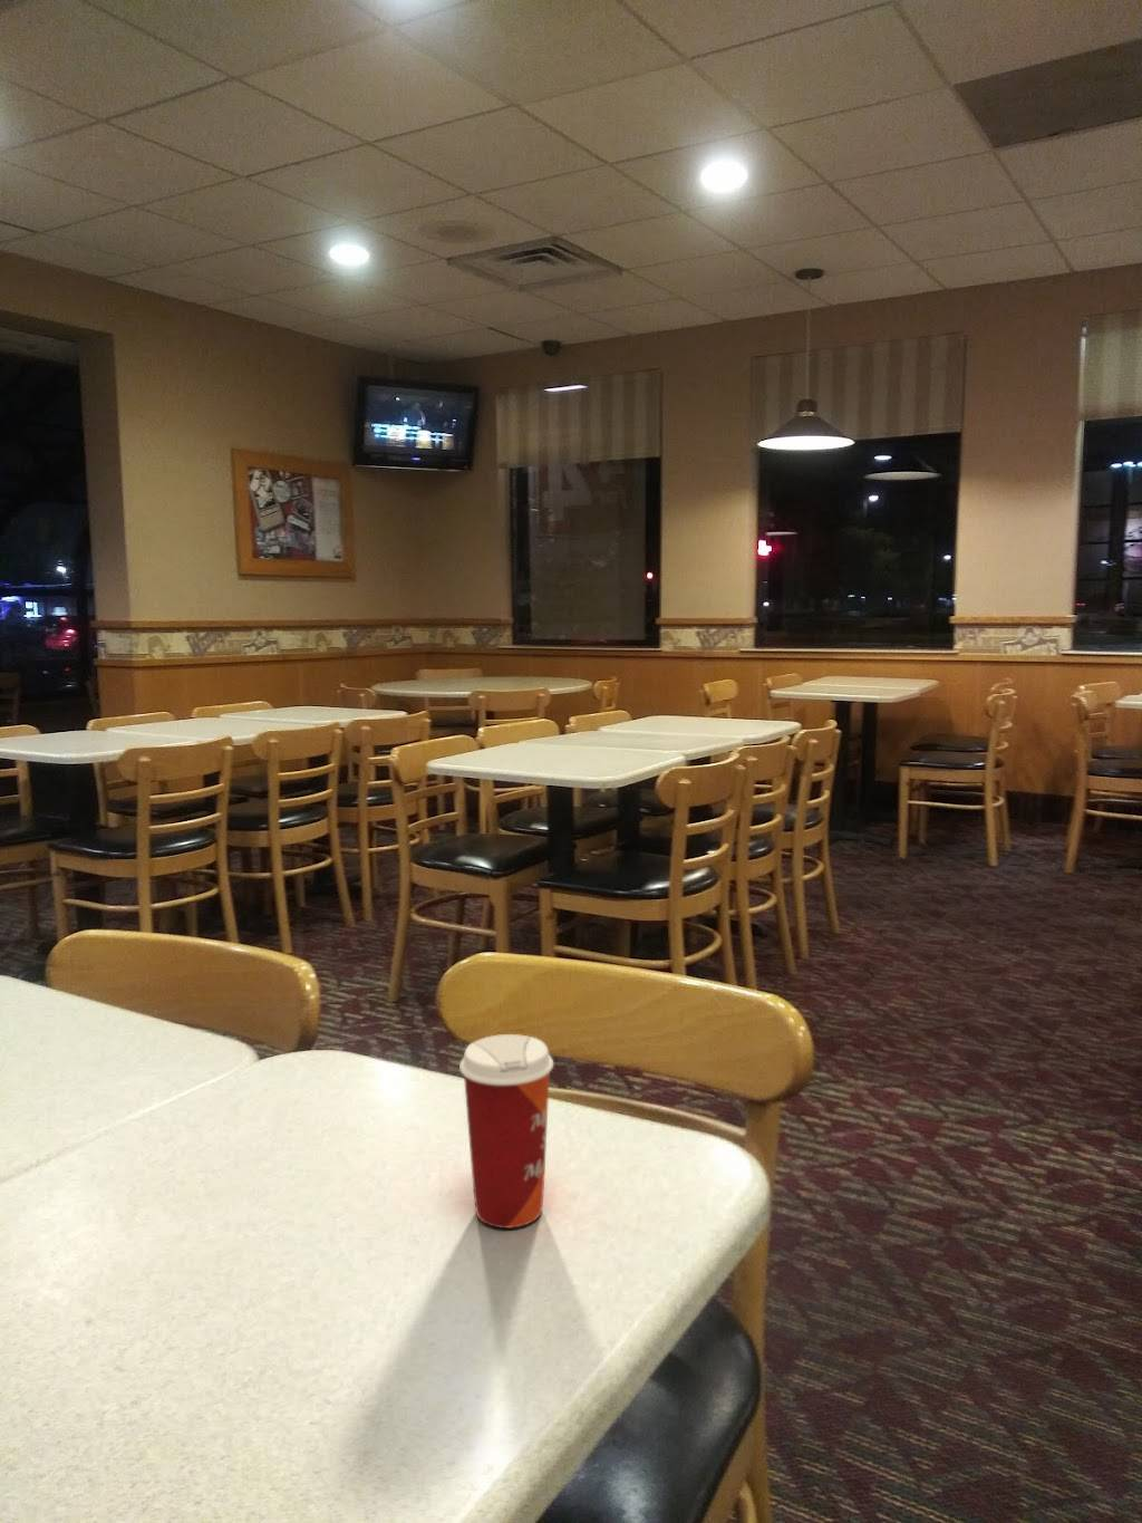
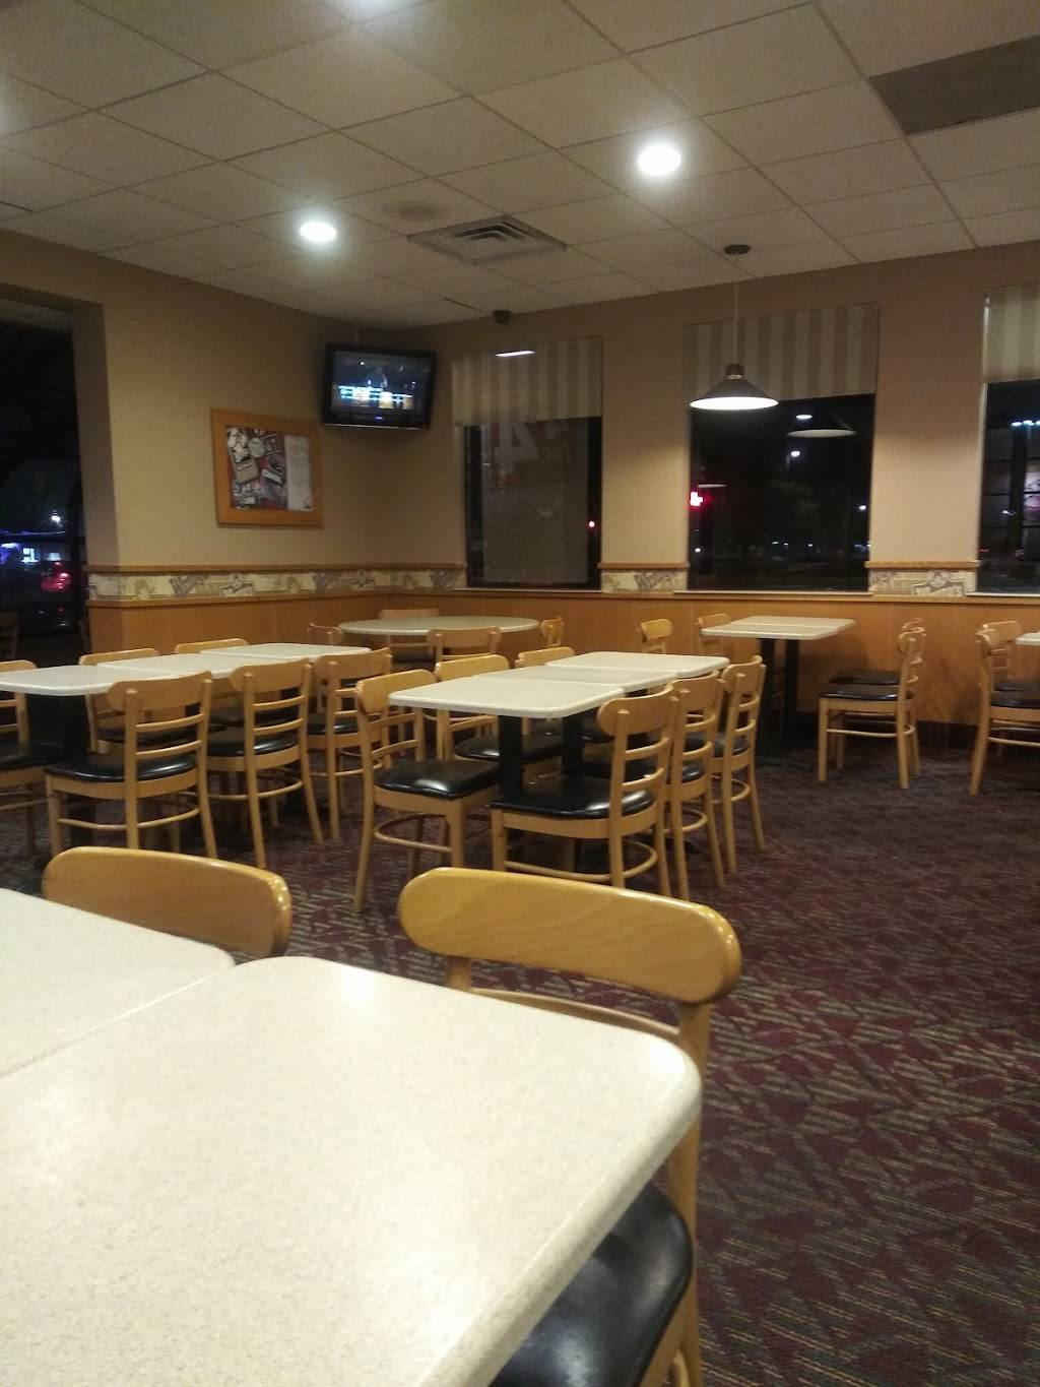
- paper cup [458,1033,554,1229]
